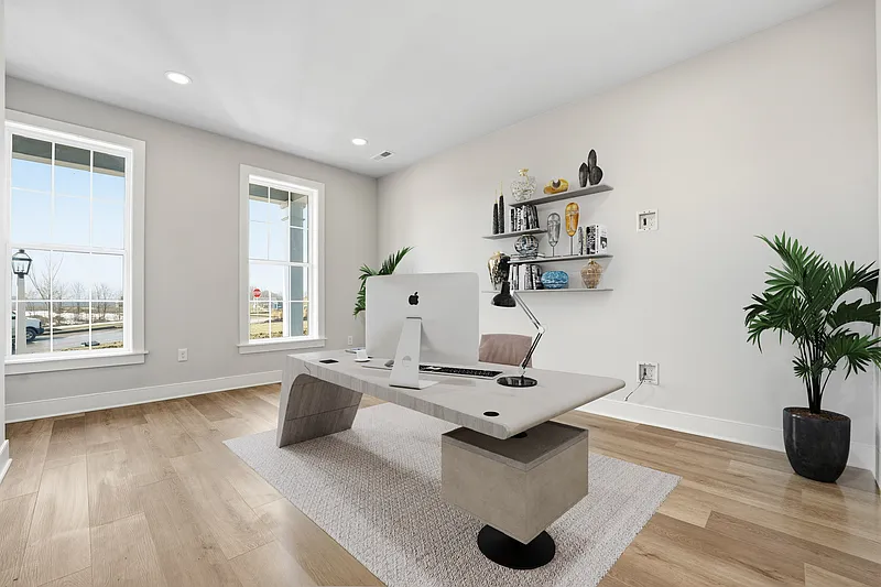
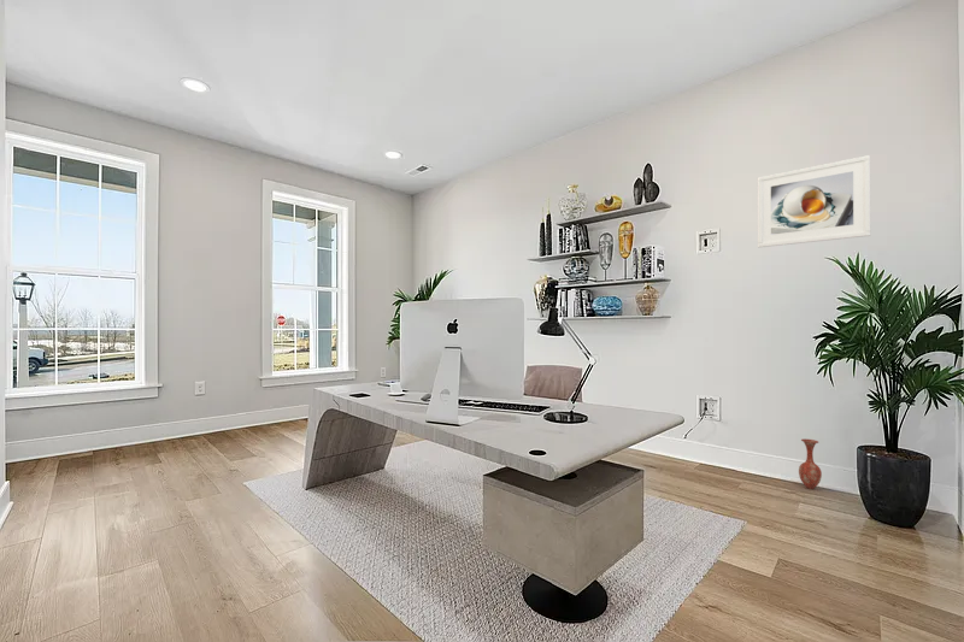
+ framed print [757,154,871,248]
+ vase [798,437,823,490]
